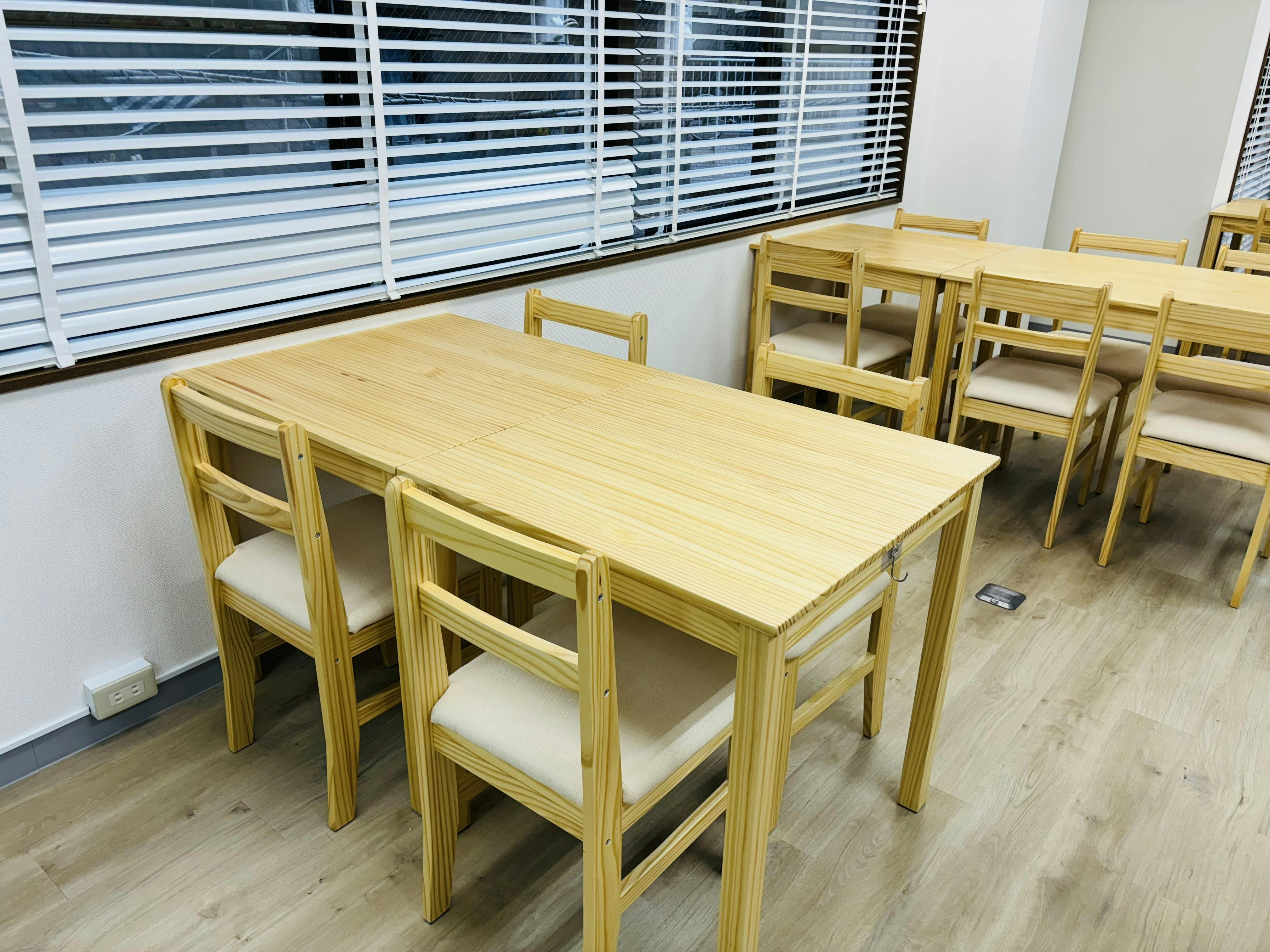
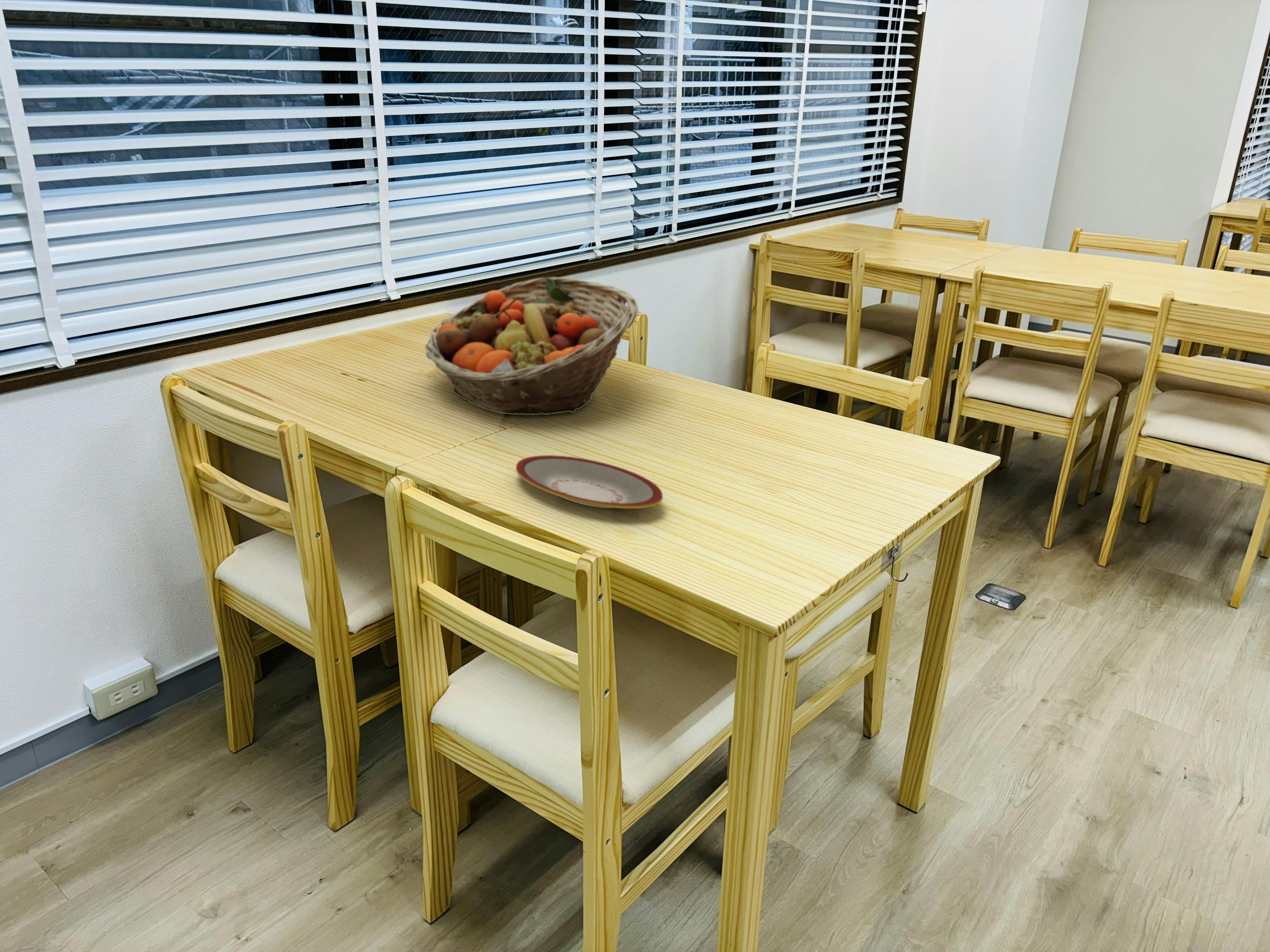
+ plate [516,455,663,509]
+ fruit basket [425,276,638,415]
